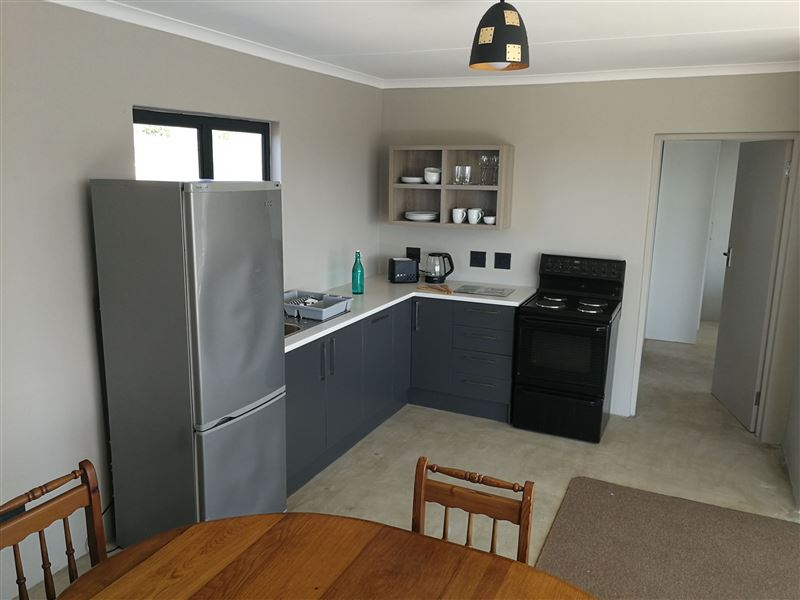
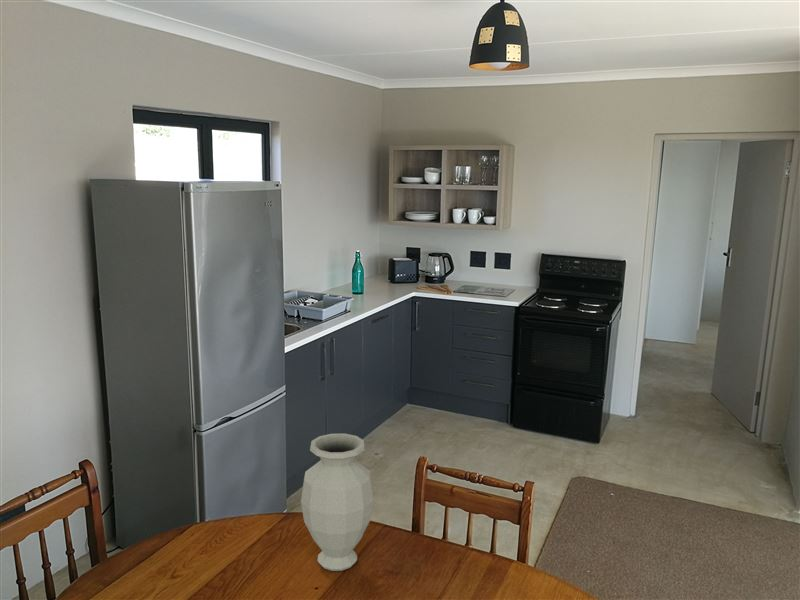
+ vase [300,433,374,572]
